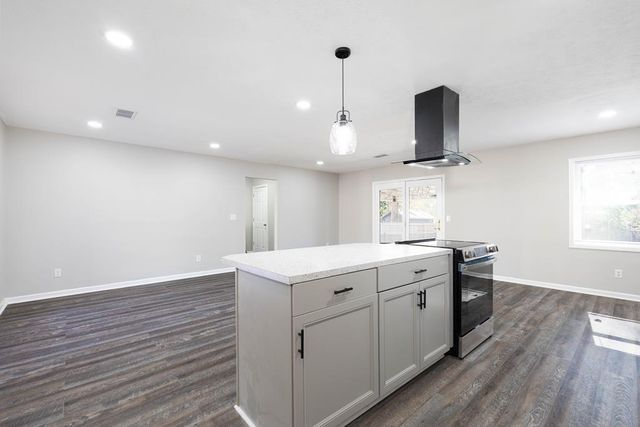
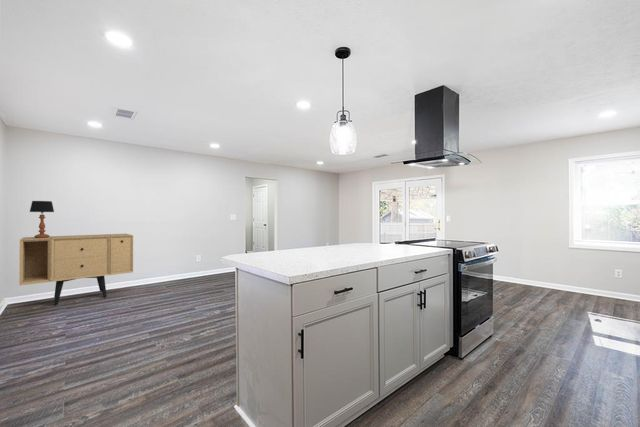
+ table lamp [29,200,55,238]
+ sideboard [18,233,134,306]
